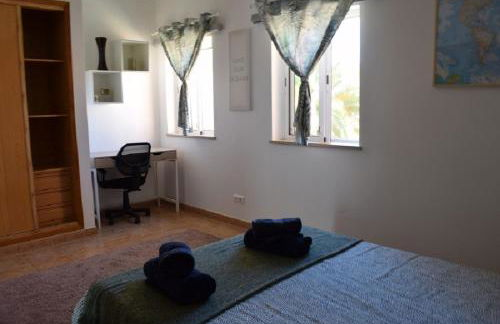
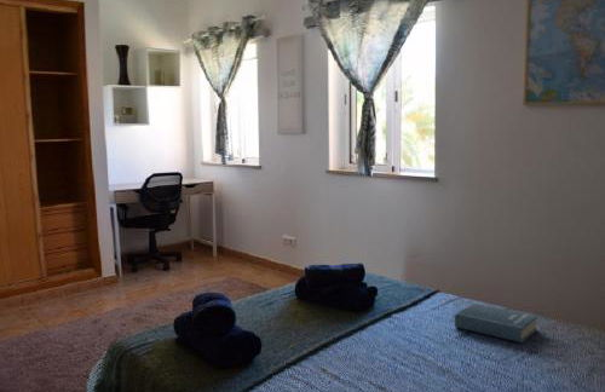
+ book [454,302,538,344]
